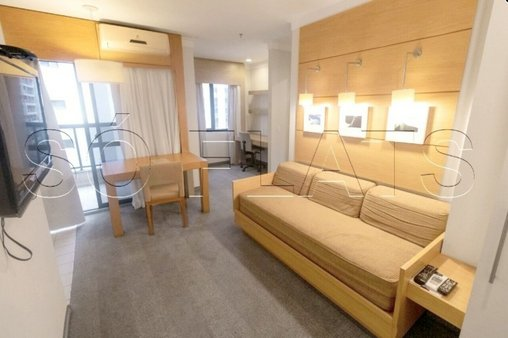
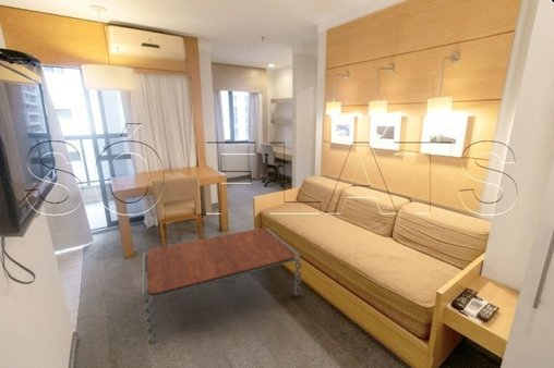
+ coffee table [142,228,303,346]
